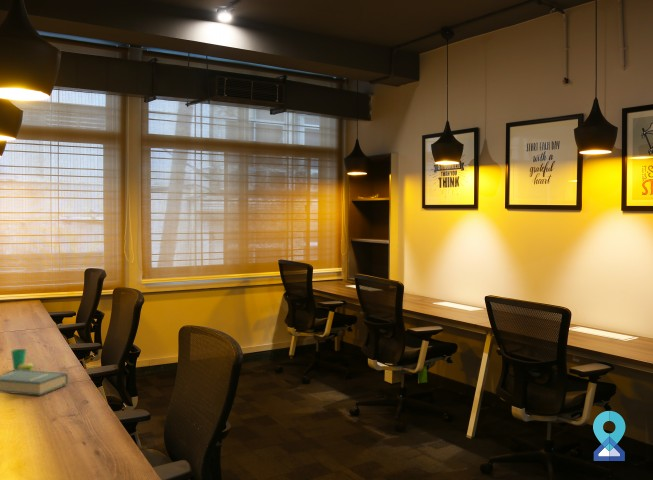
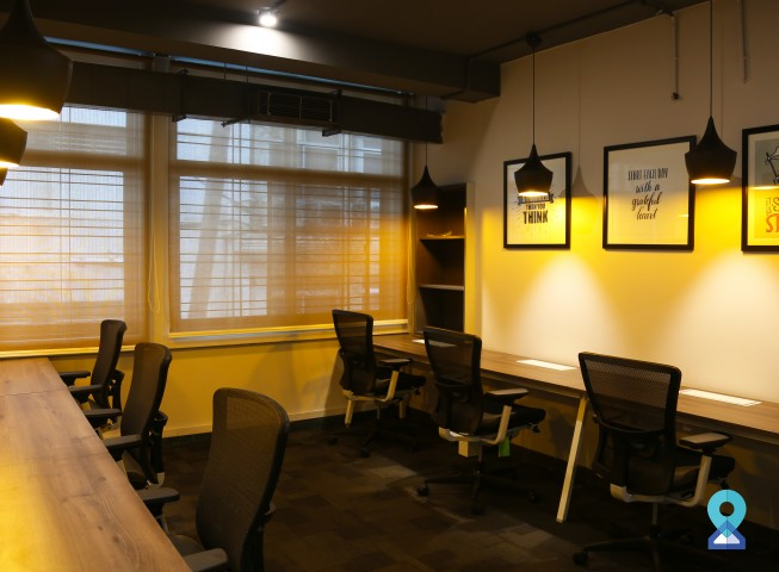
- hardback book [0,370,69,397]
- cup [10,348,35,371]
